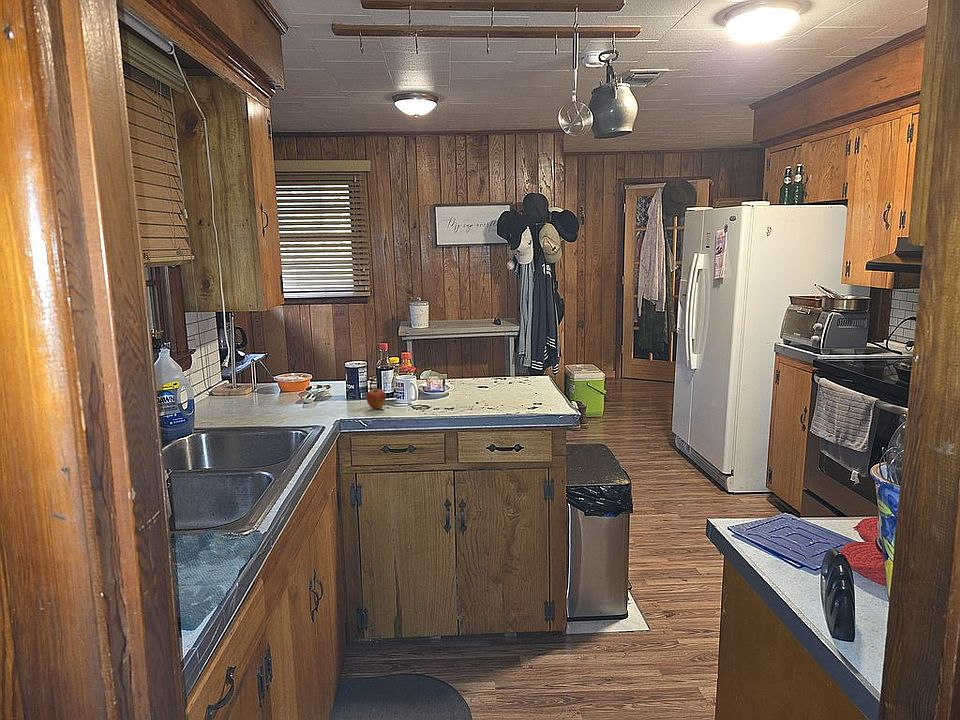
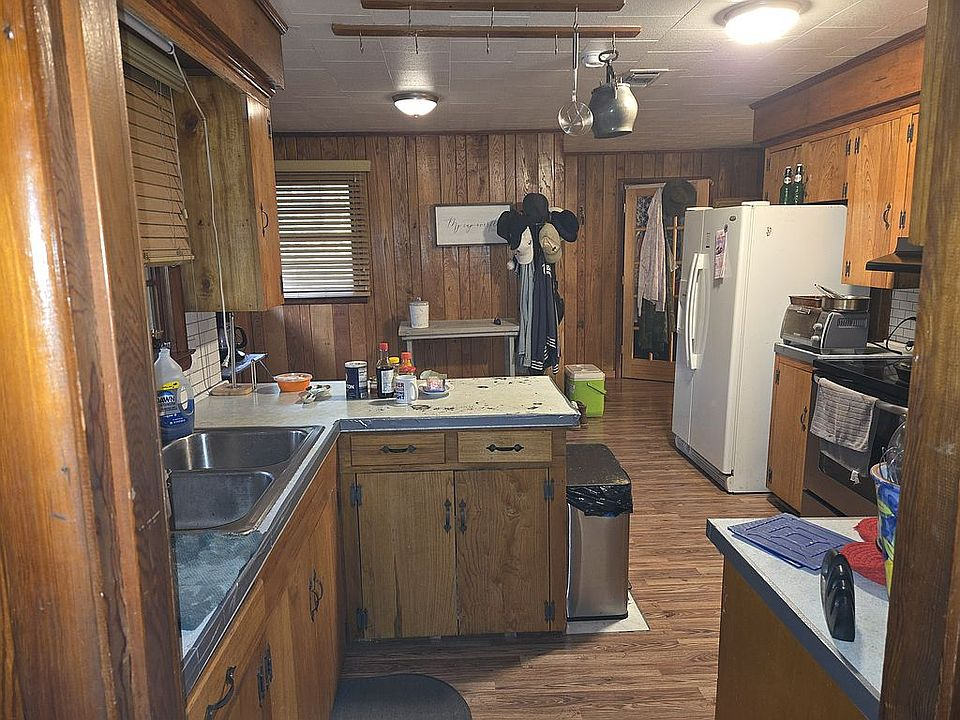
- fruit [365,387,386,410]
